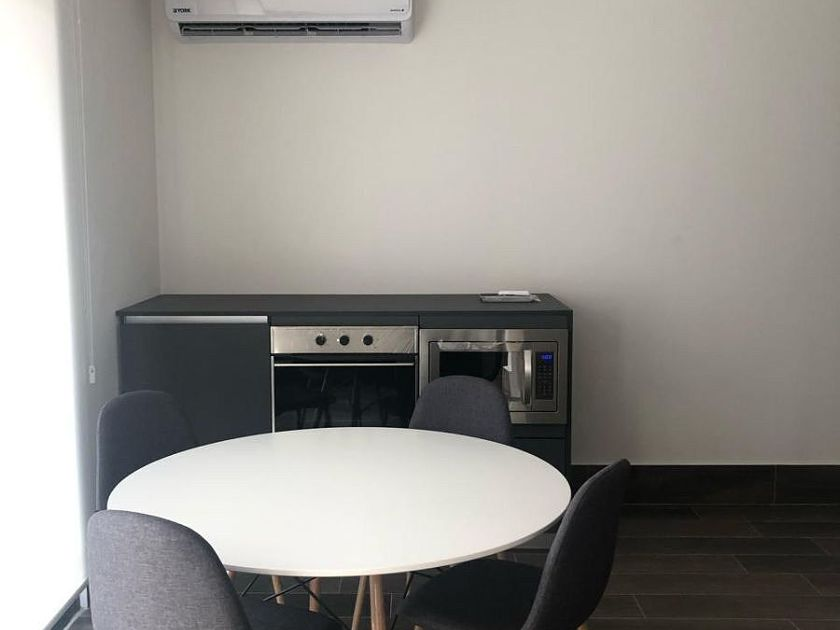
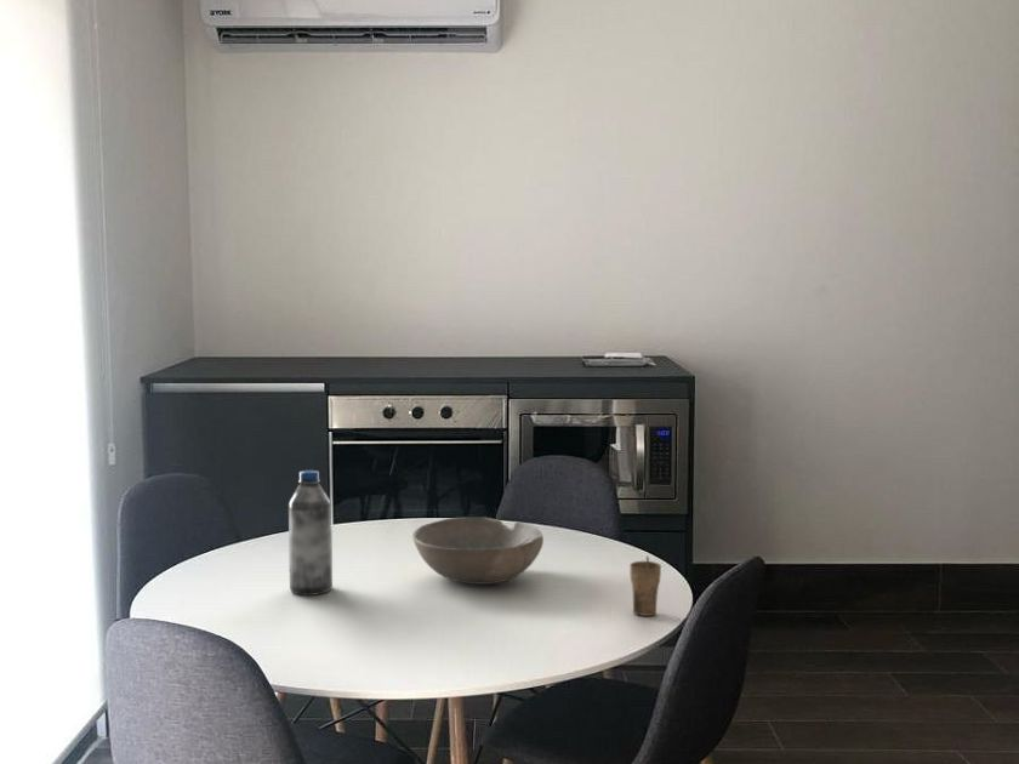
+ bowl [411,515,545,586]
+ water bottle [288,469,334,597]
+ cup [628,555,662,617]
